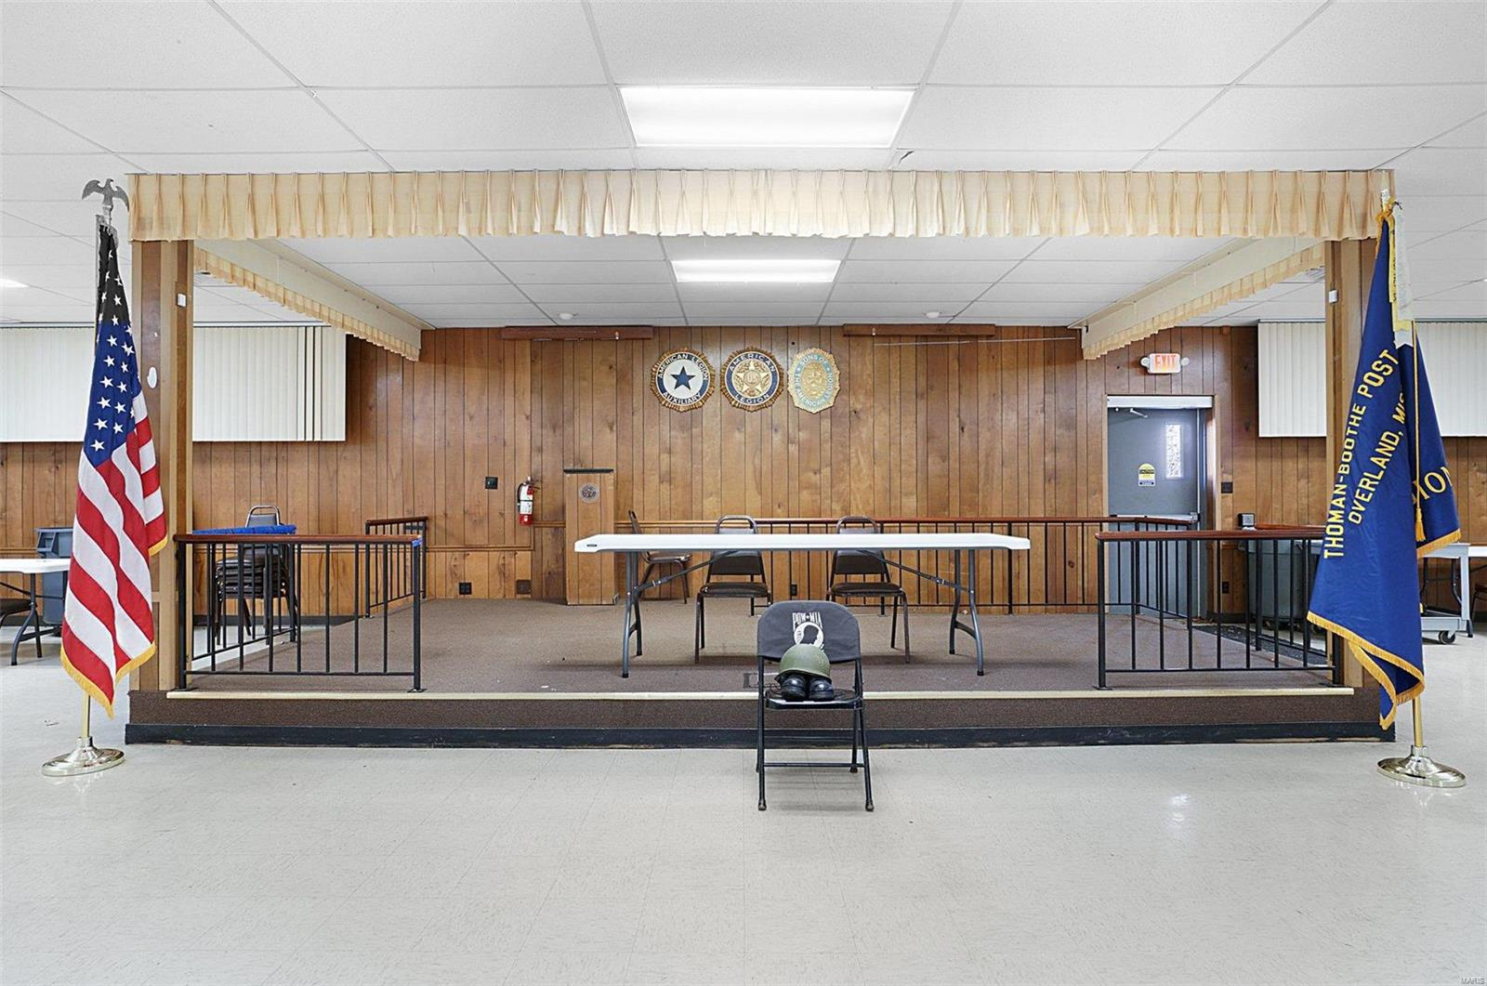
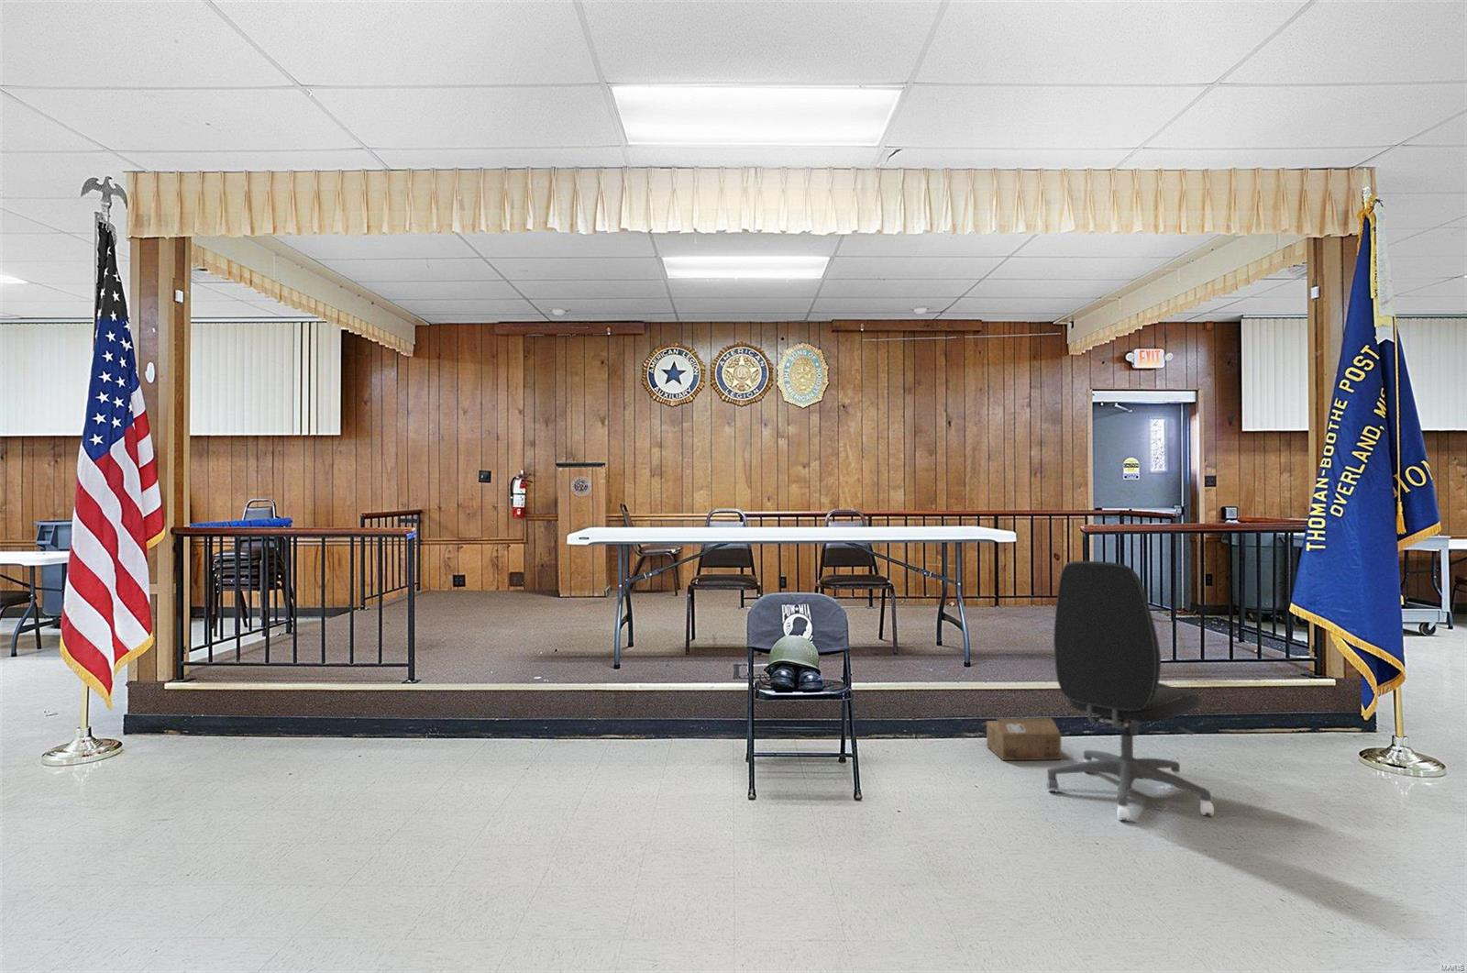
+ cardboard box [981,717,1062,761]
+ office chair [1046,560,1215,822]
